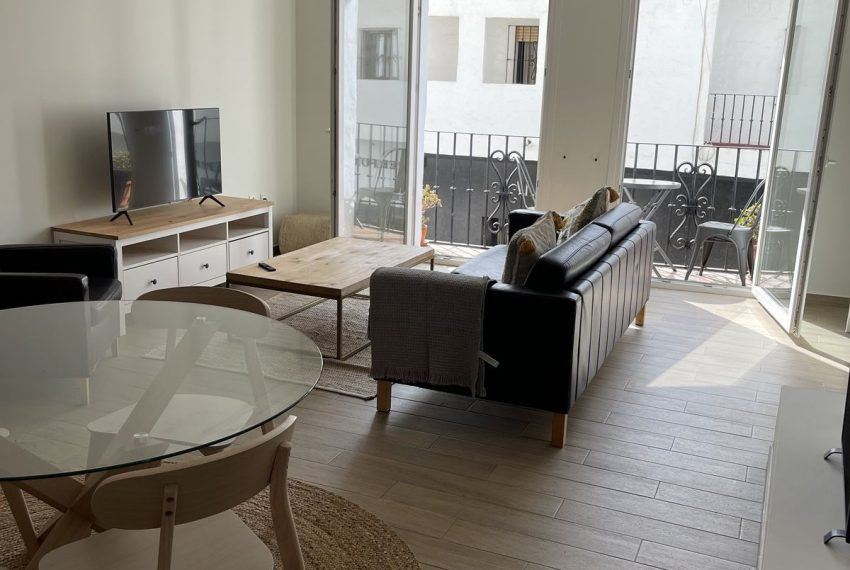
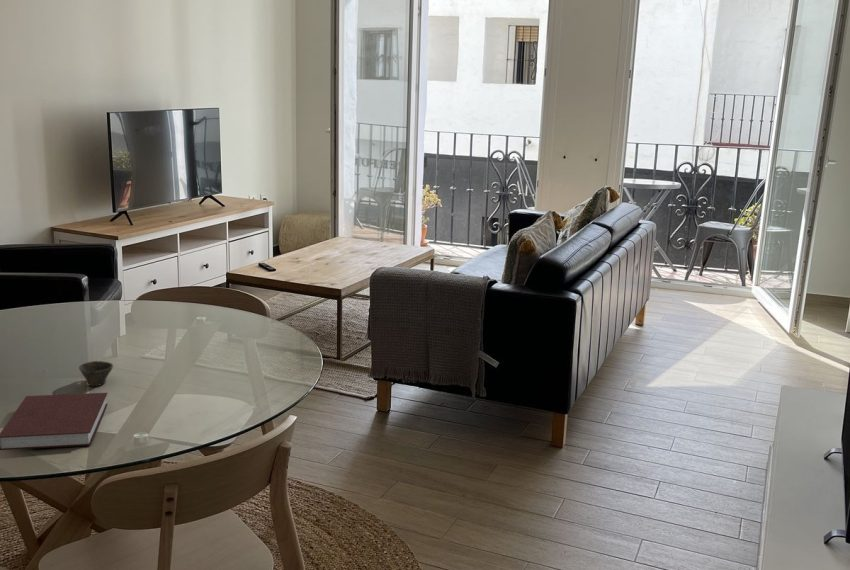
+ notebook [0,392,109,451]
+ cup [78,360,114,387]
